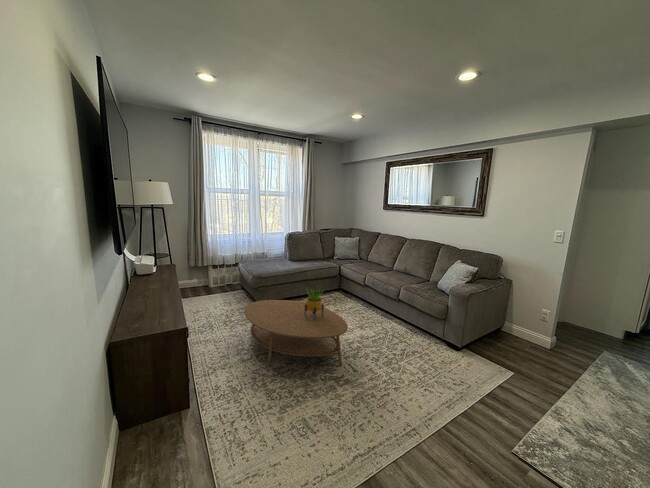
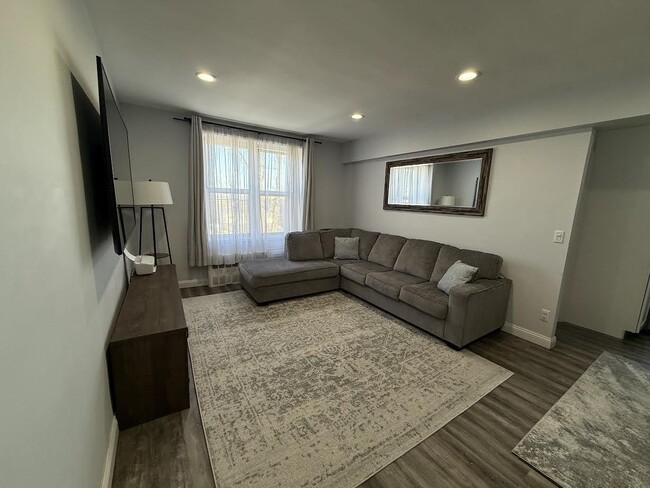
- coffee table [243,299,349,367]
- potted plant [304,284,325,321]
